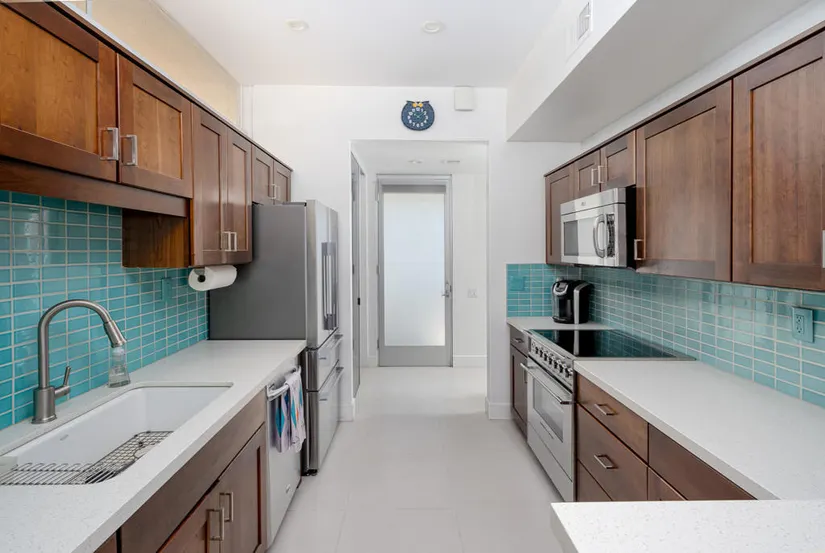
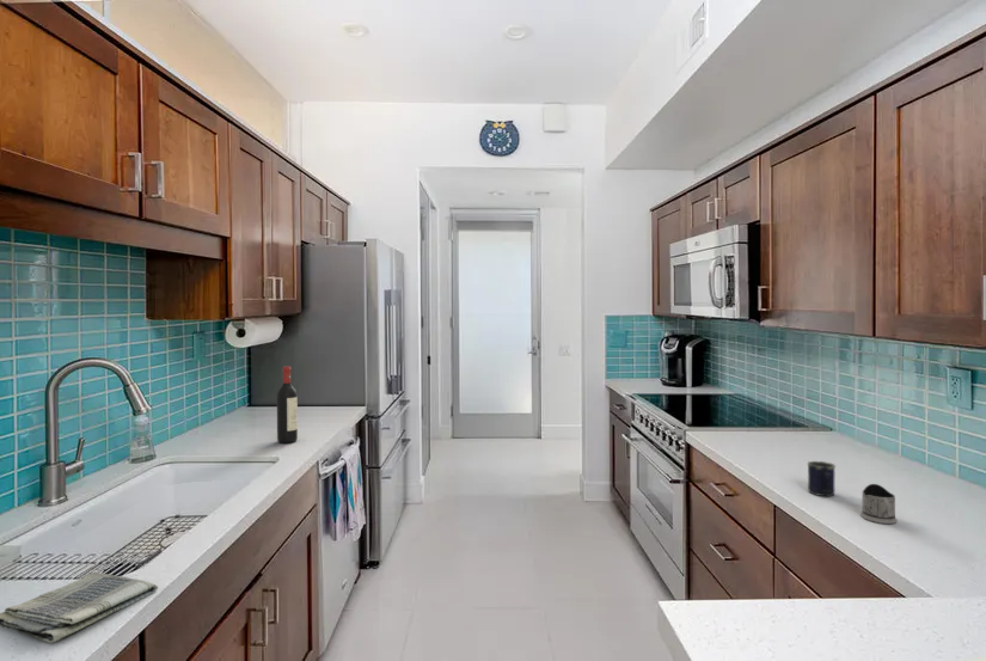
+ dish towel [0,571,159,644]
+ wine bottle [276,366,299,445]
+ tea glass holder [859,483,899,525]
+ mug [807,460,837,497]
